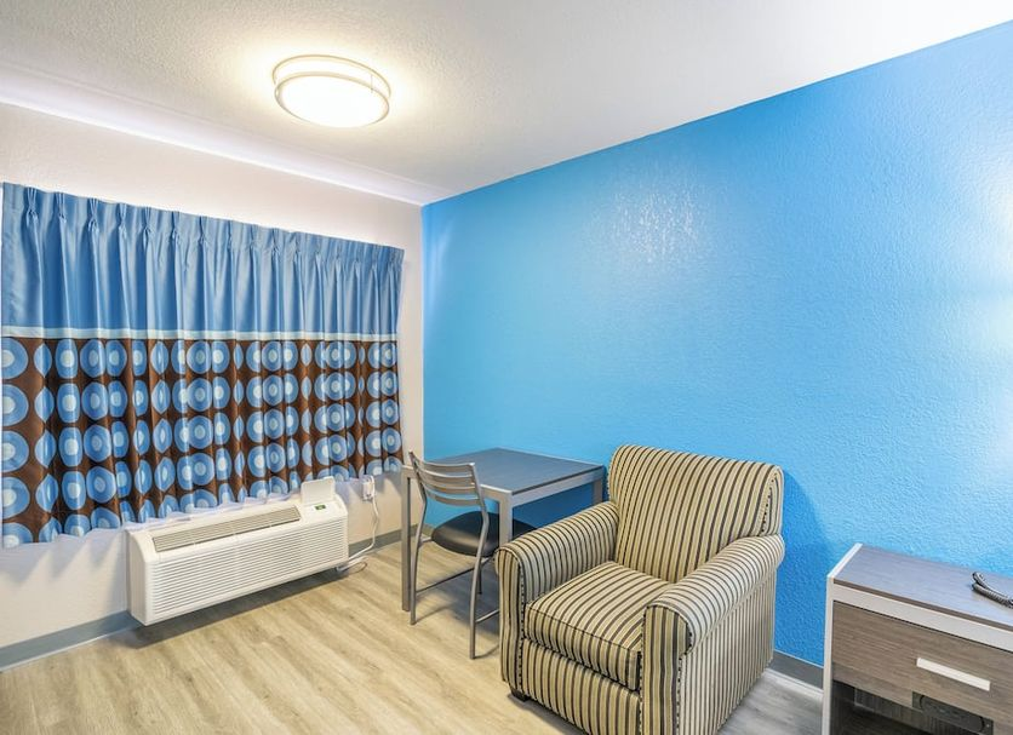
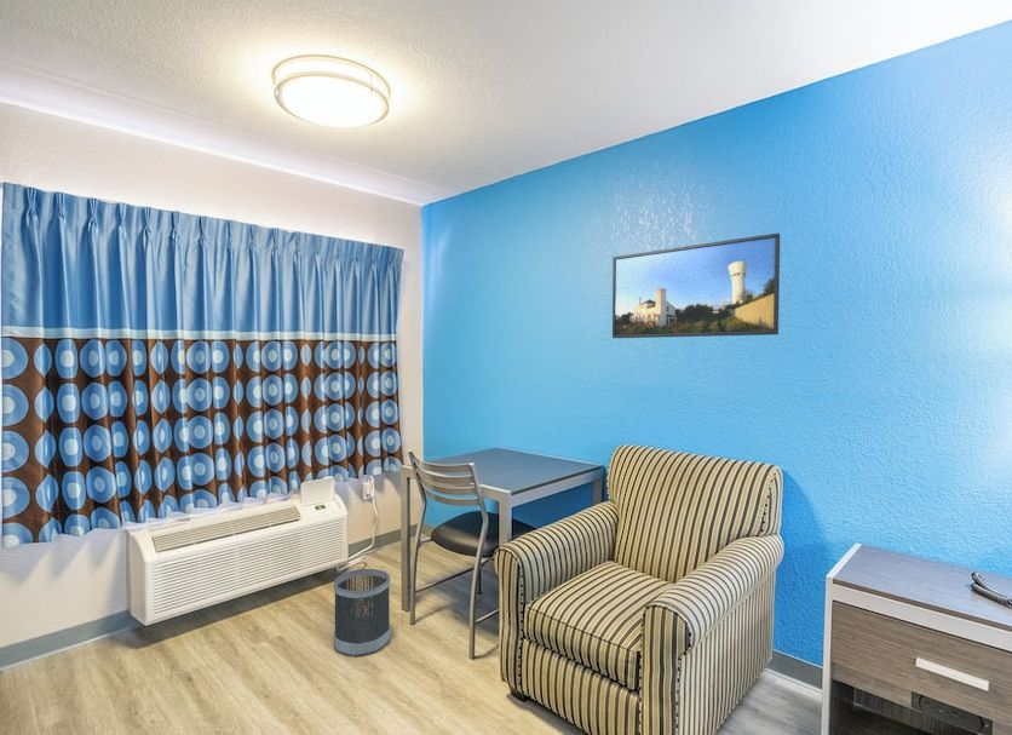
+ wastebasket [333,568,391,658]
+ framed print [611,232,781,339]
